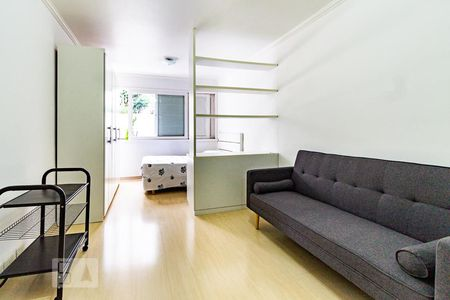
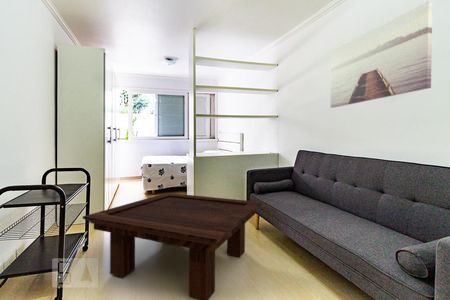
+ wall art [330,0,433,109]
+ coffee table [82,192,263,300]
